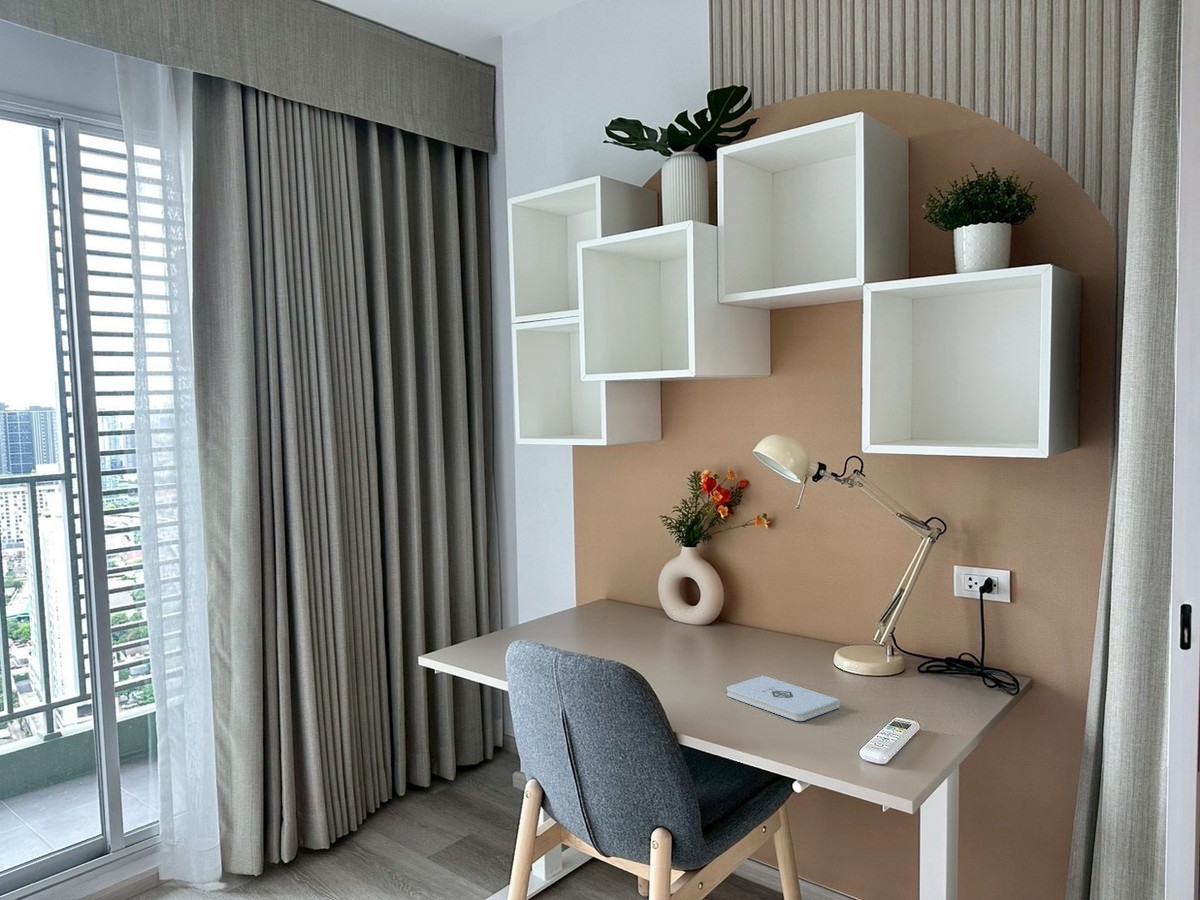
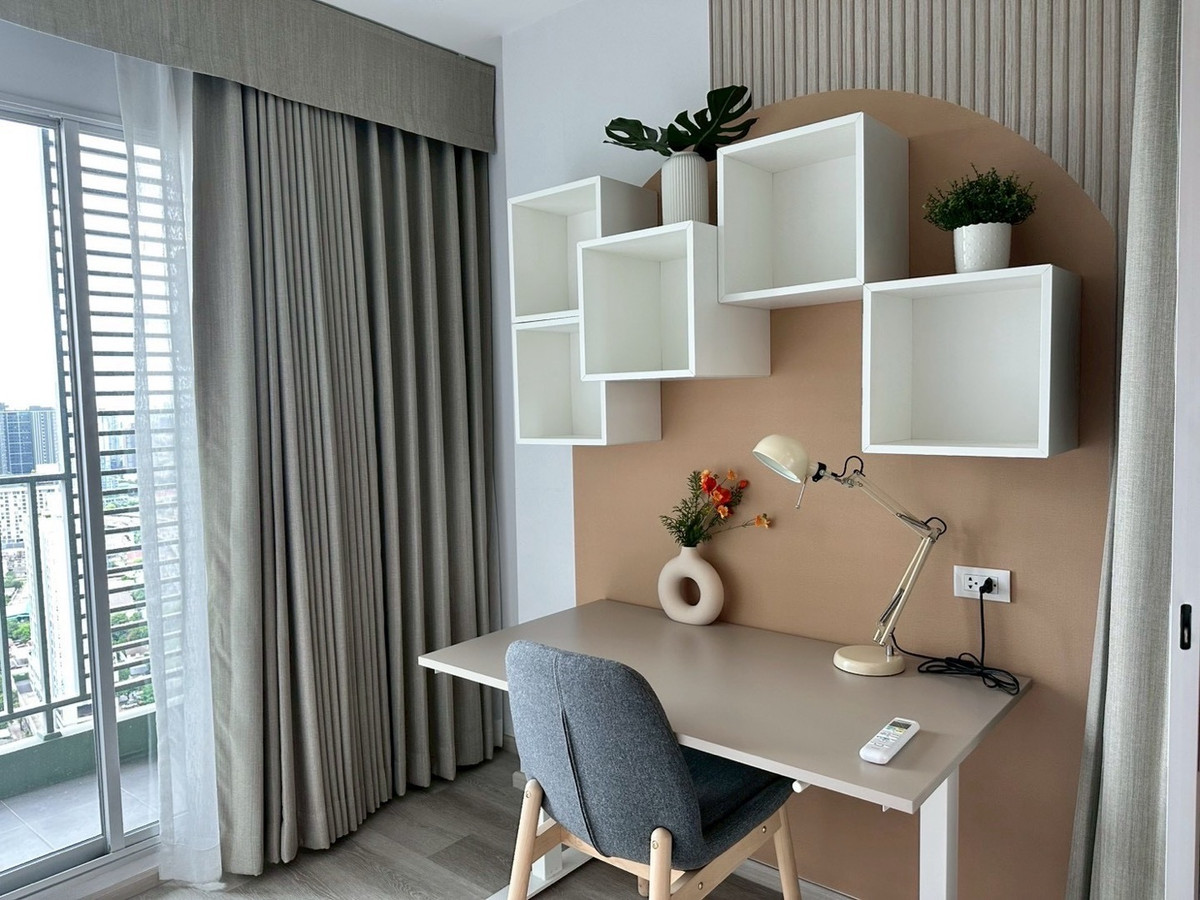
- notepad [726,674,841,722]
